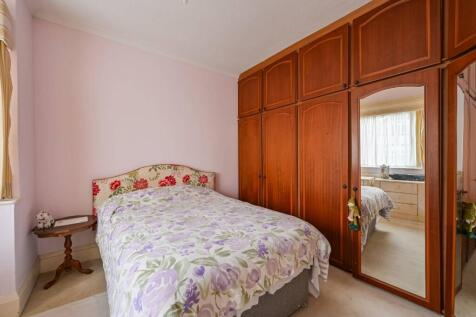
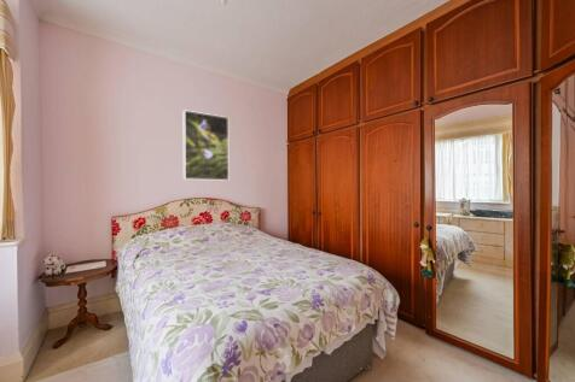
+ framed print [181,108,230,182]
